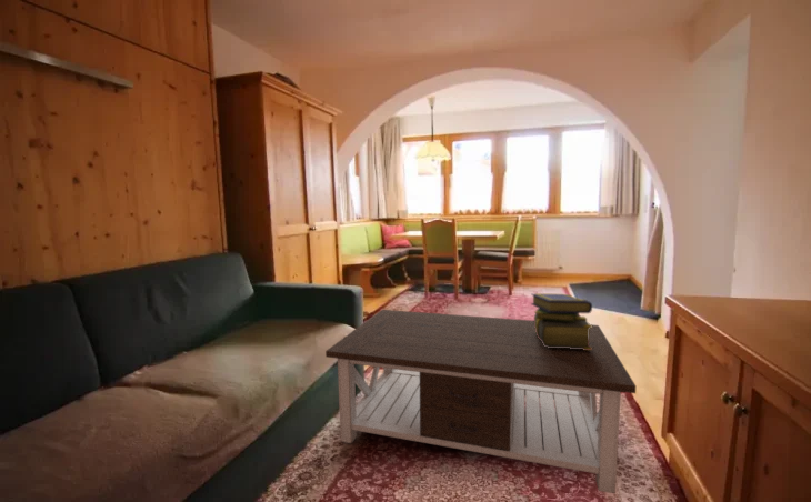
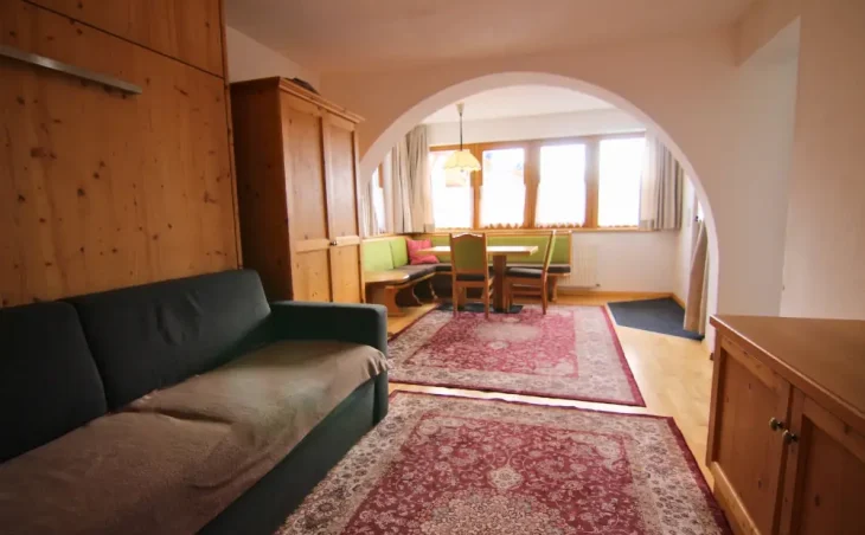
- stack of books [530,292,593,350]
- coffee table [324,309,637,495]
